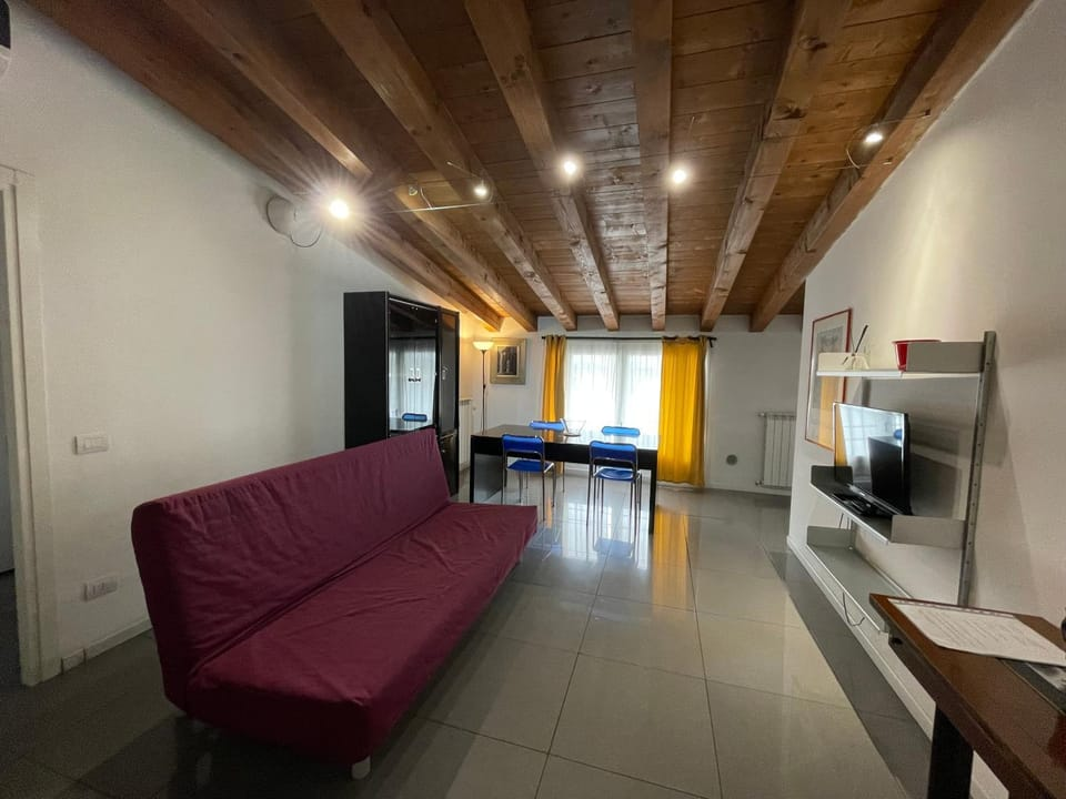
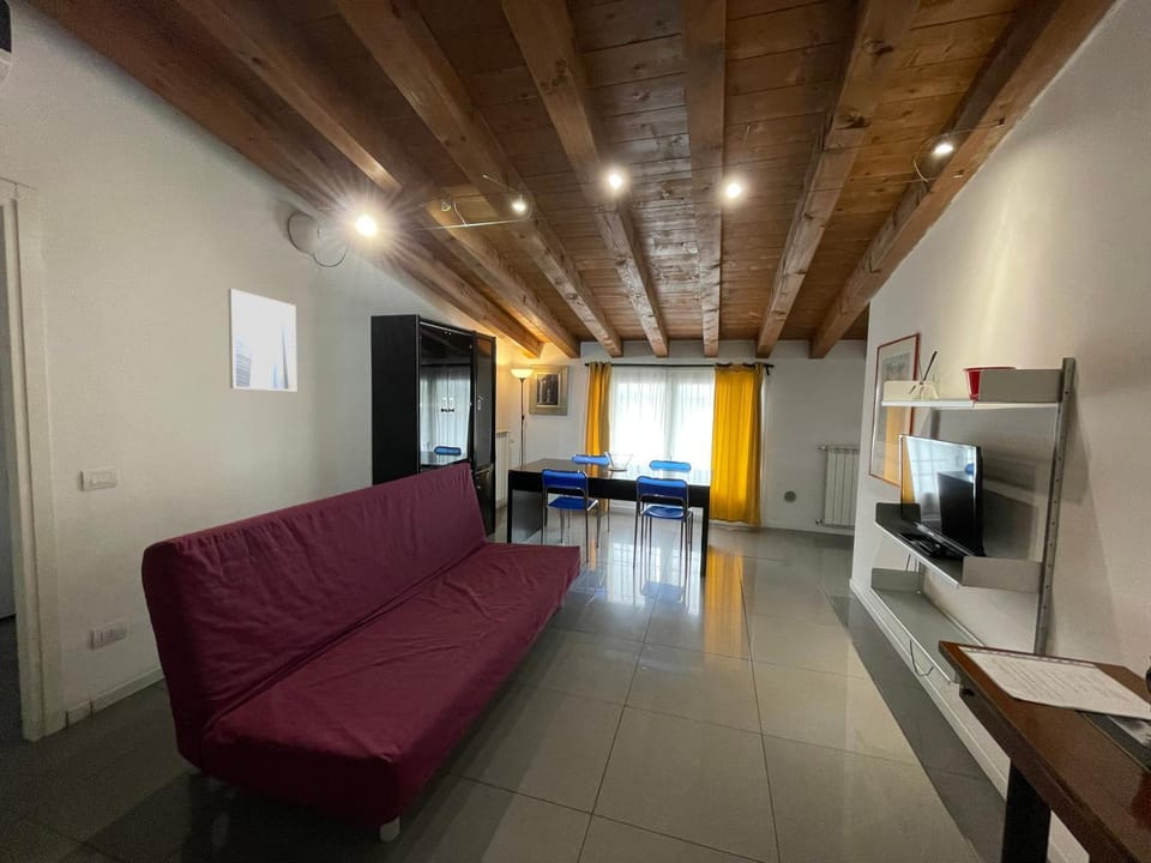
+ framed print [227,288,297,392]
